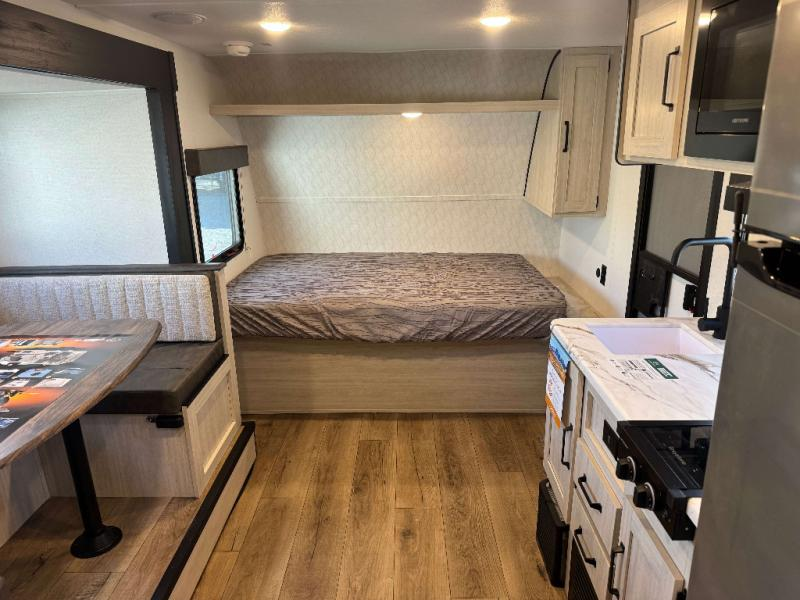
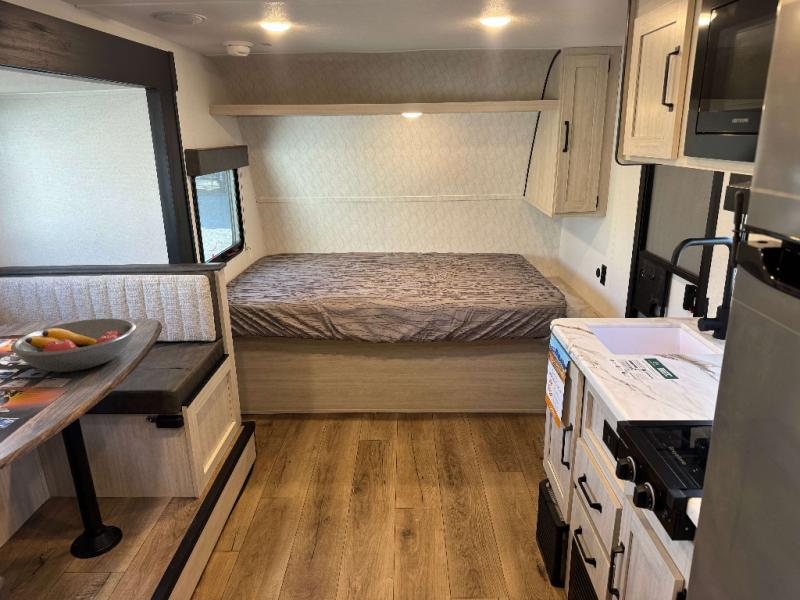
+ fruit bowl [10,318,137,373]
